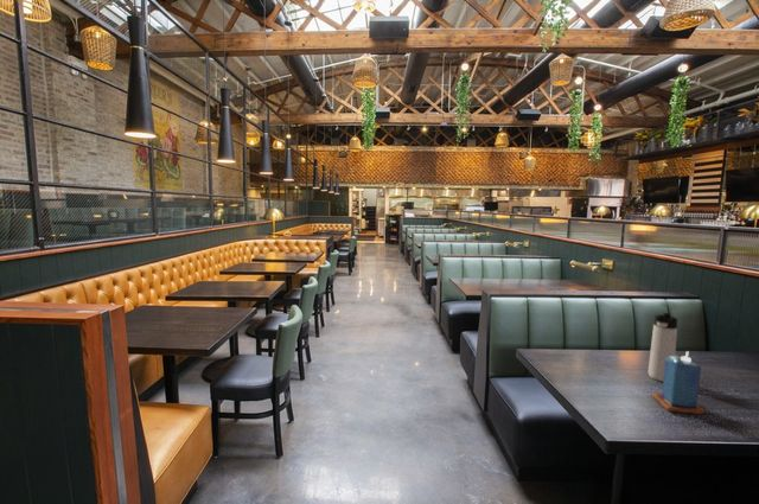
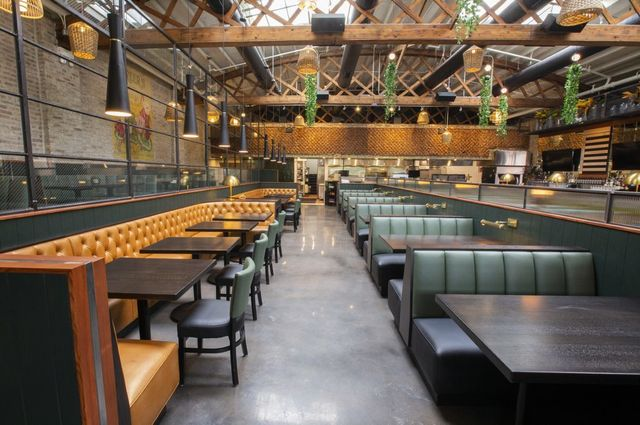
- thermos bottle [648,312,678,383]
- candle [651,350,706,415]
